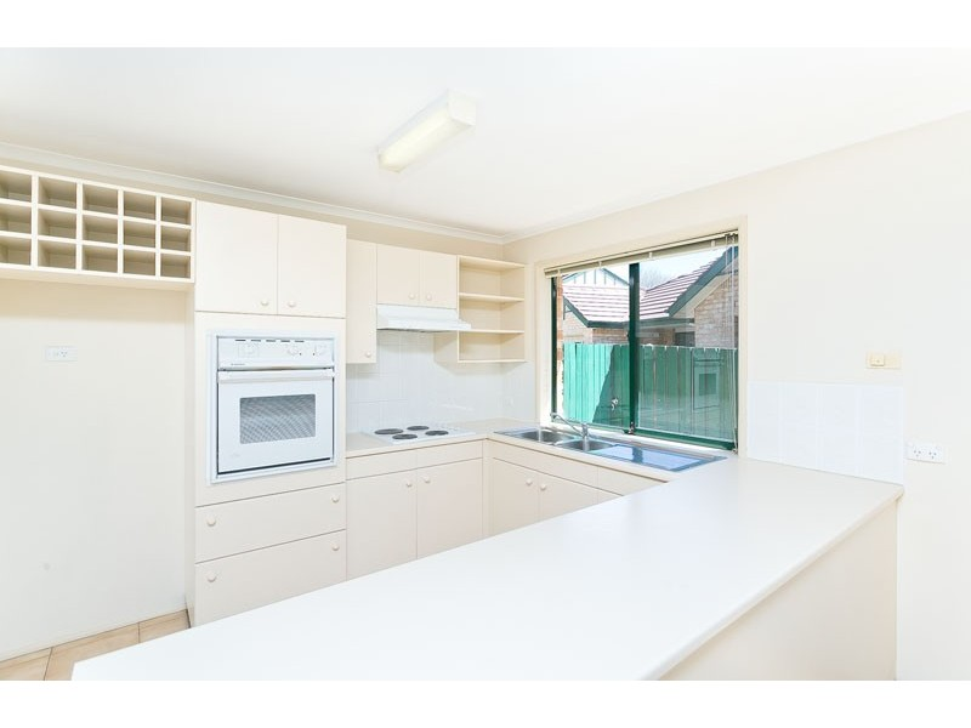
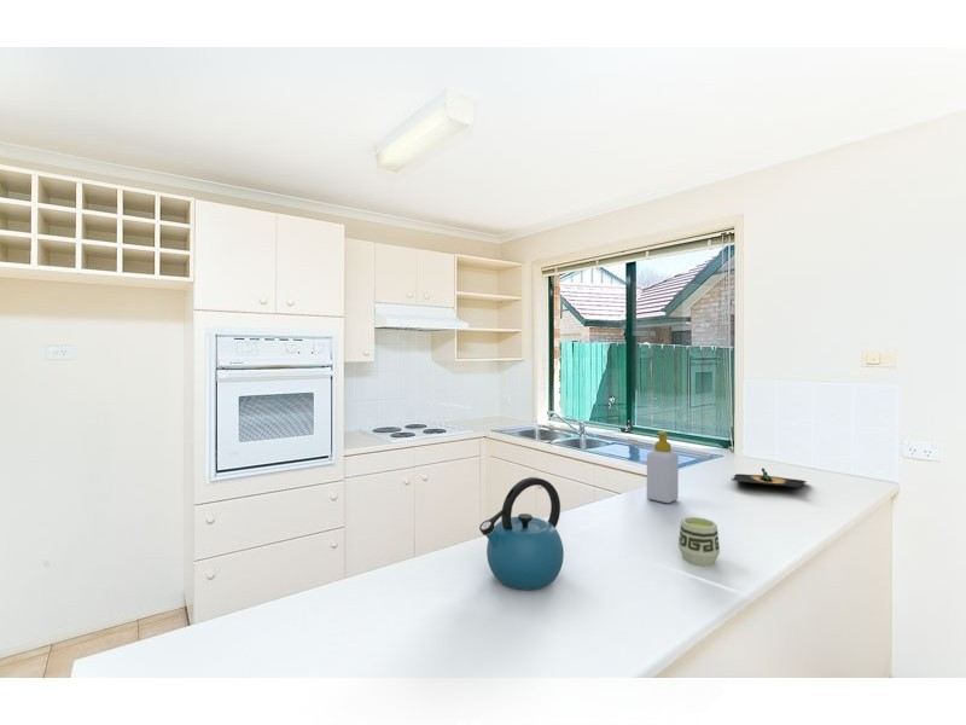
+ kettle [478,476,565,591]
+ cup [677,516,721,567]
+ soap bottle [646,430,680,504]
+ tequila [732,466,808,488]
